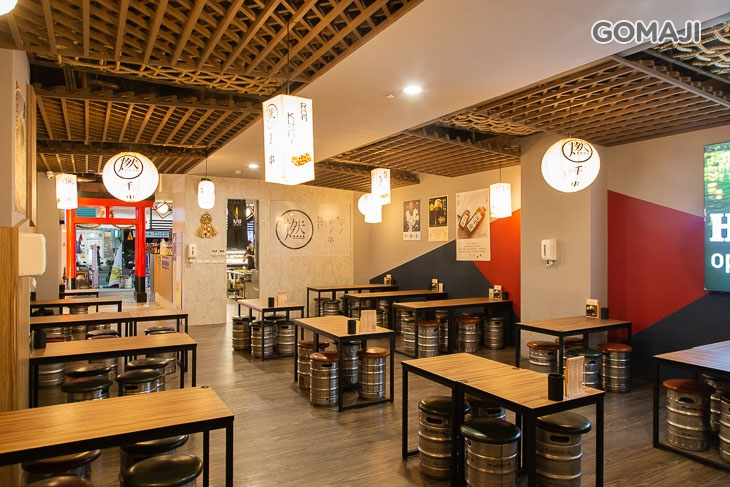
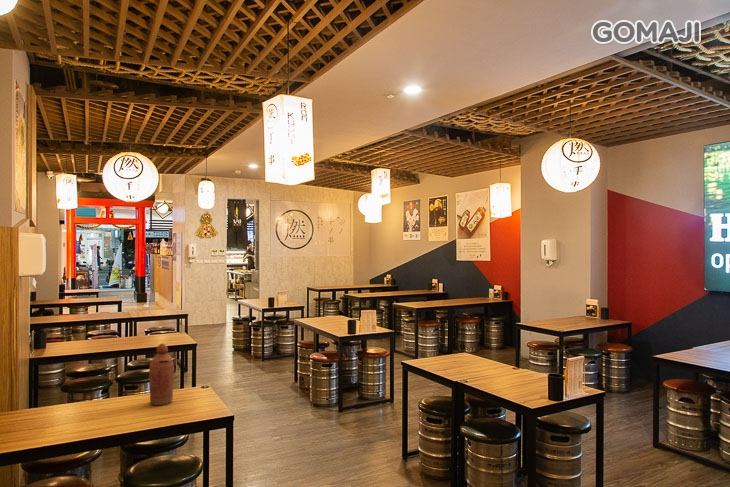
+ bottle [148,343,175,406]
